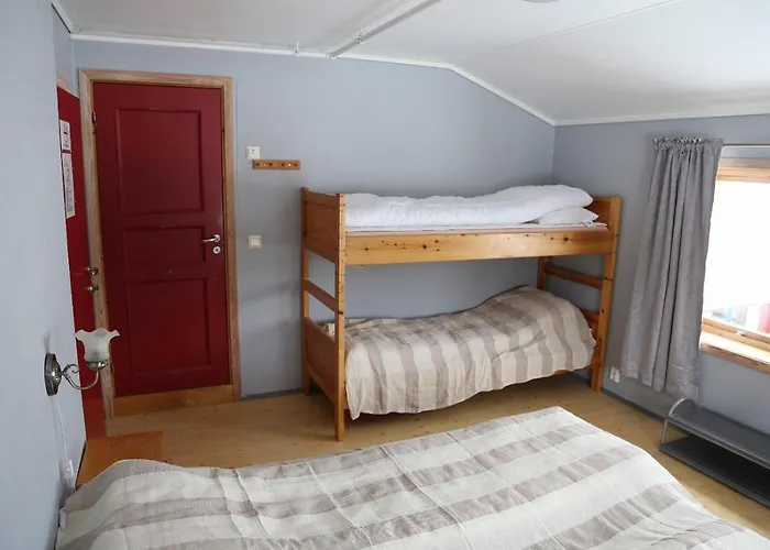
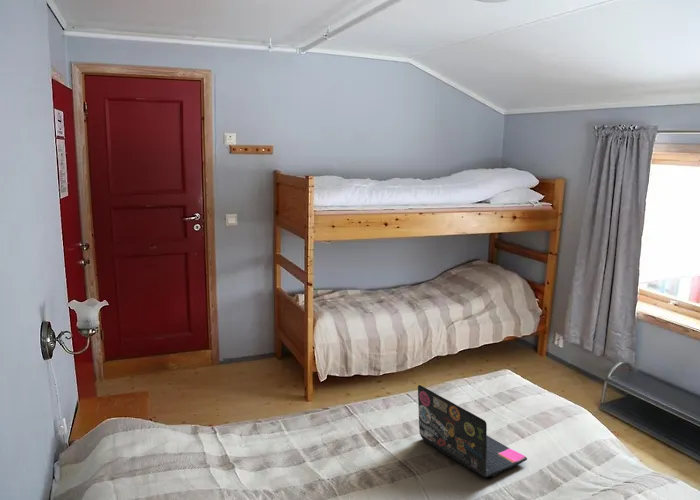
+ laptop [417,384,528,480]
